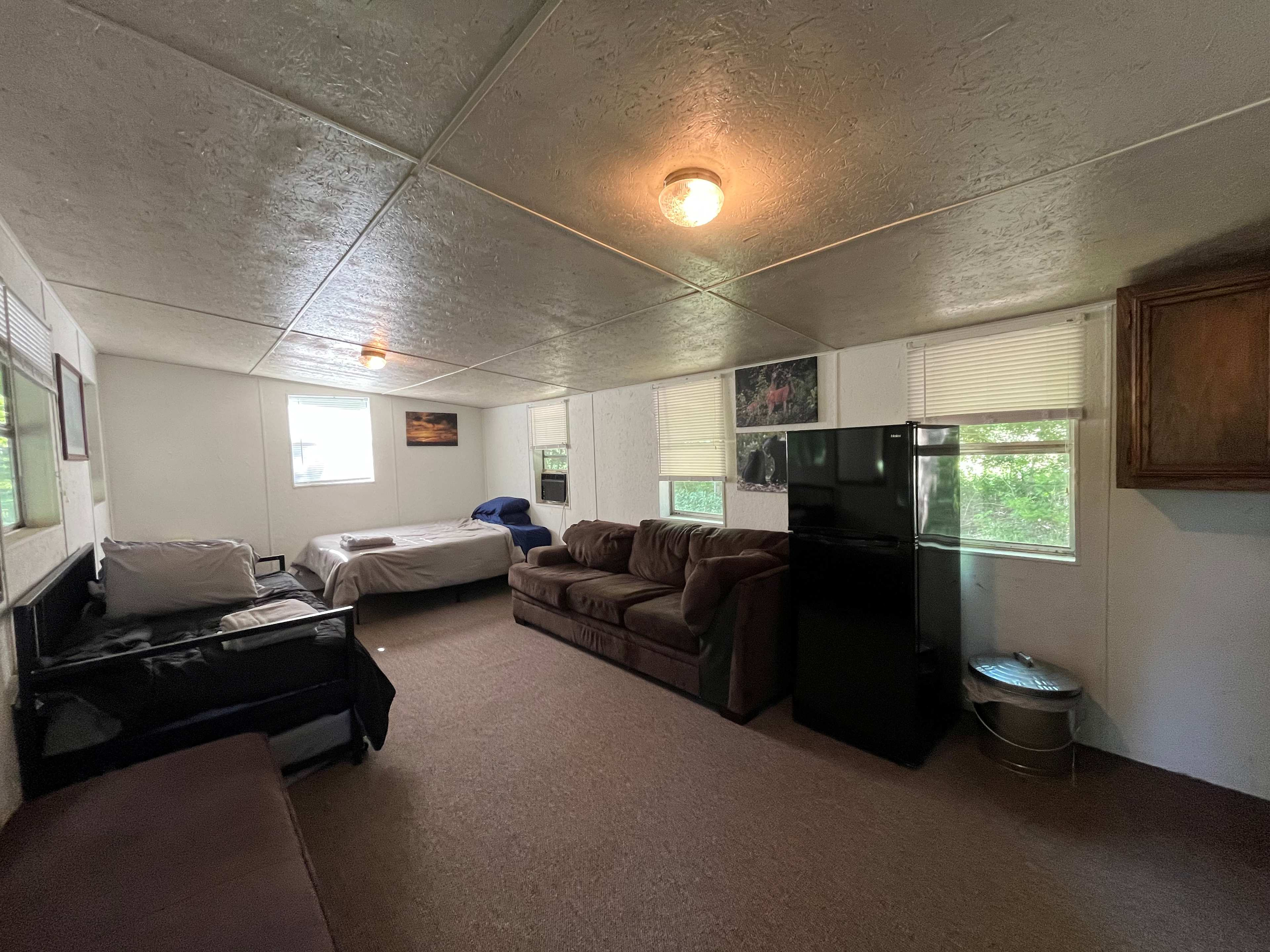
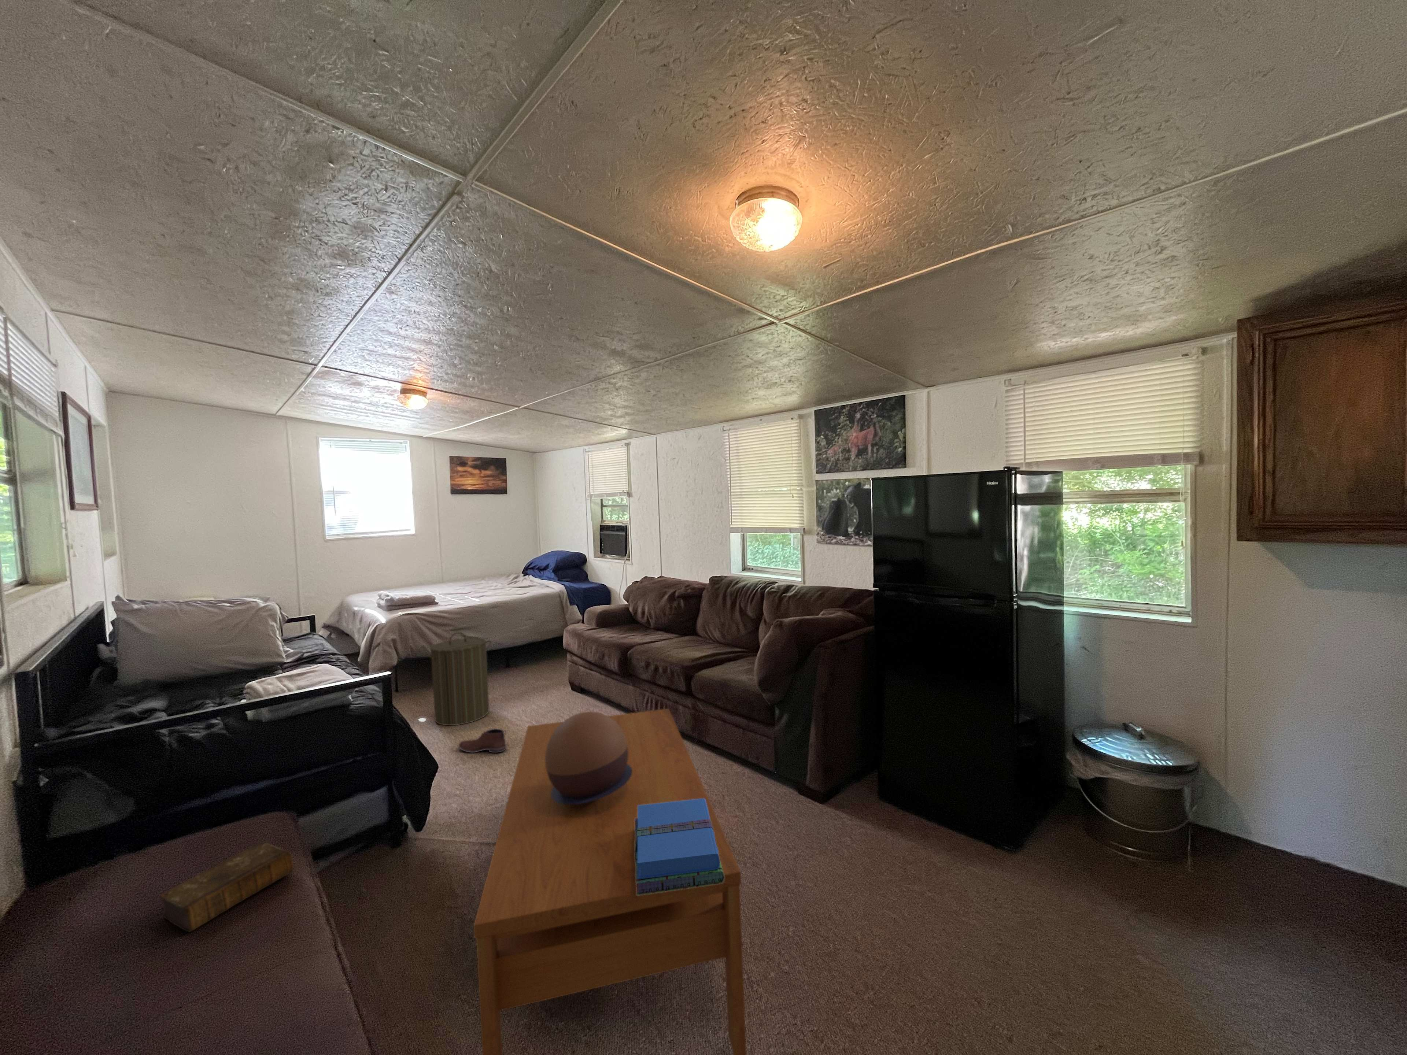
+ coffee table [473,708,747,1055]
+ books [635,798,725,895]
+ decorative bowl [545,711,633,805]
+ shoe [458,728,507,754]
+ book [158,842,294,933]
+ laundry hamper [424,632,492,726]
